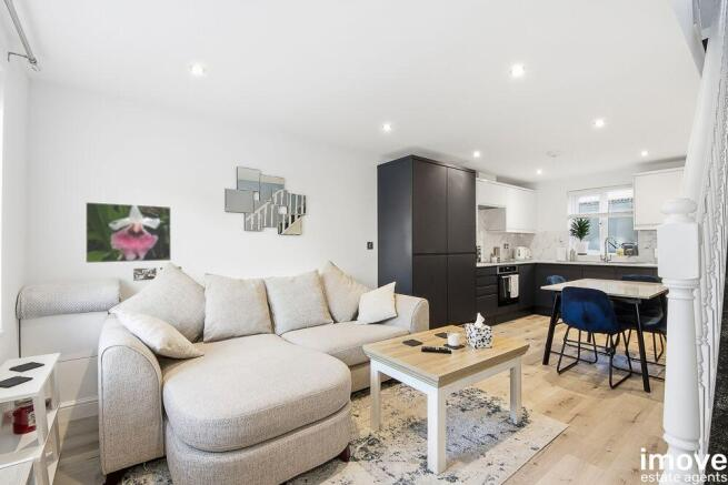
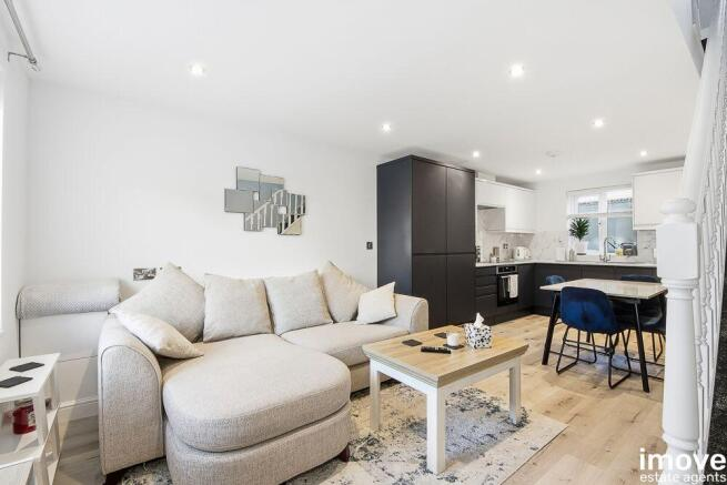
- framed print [84,201,172,264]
